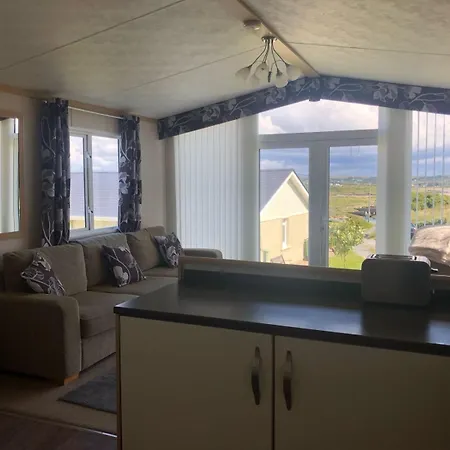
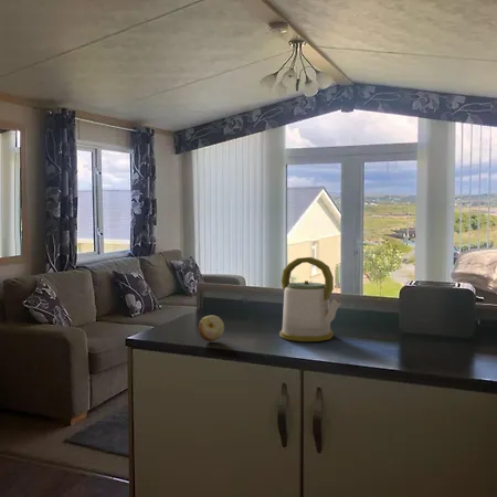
+ fruit [197,315,225,342]
+ kettle [278,256,342,342]
